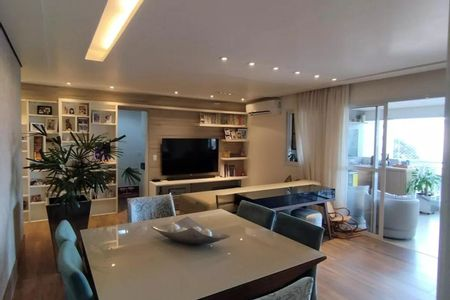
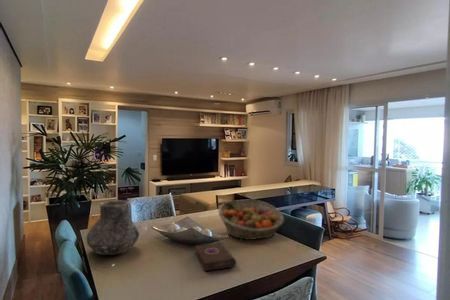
+ book [194,241,238,273]
+ vase [85,199,140,256]
+ fruit basket [217,199,285,241]
